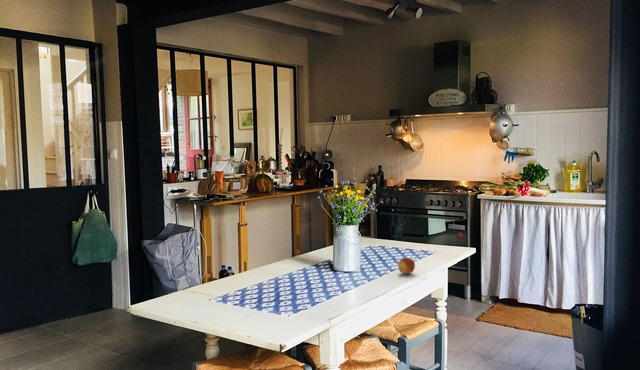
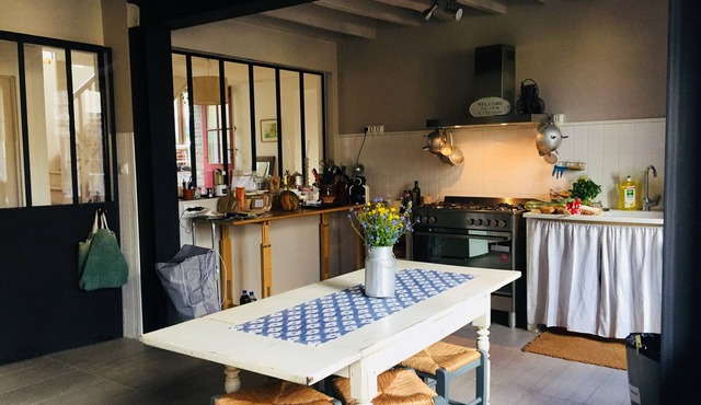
- fruit [397,257,416,275]
